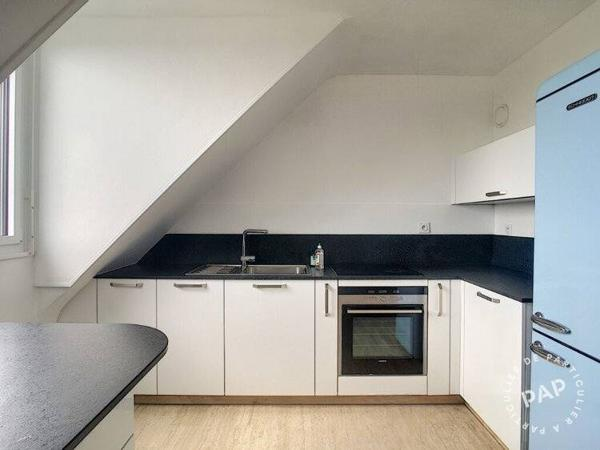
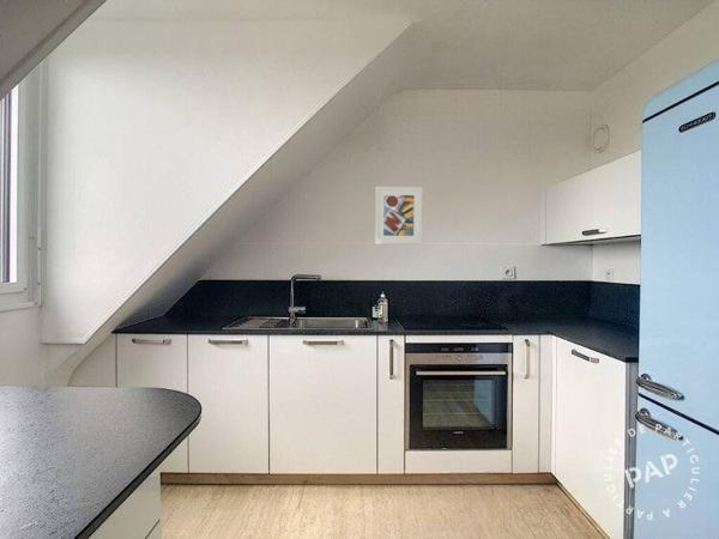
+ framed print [374,186,424,246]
